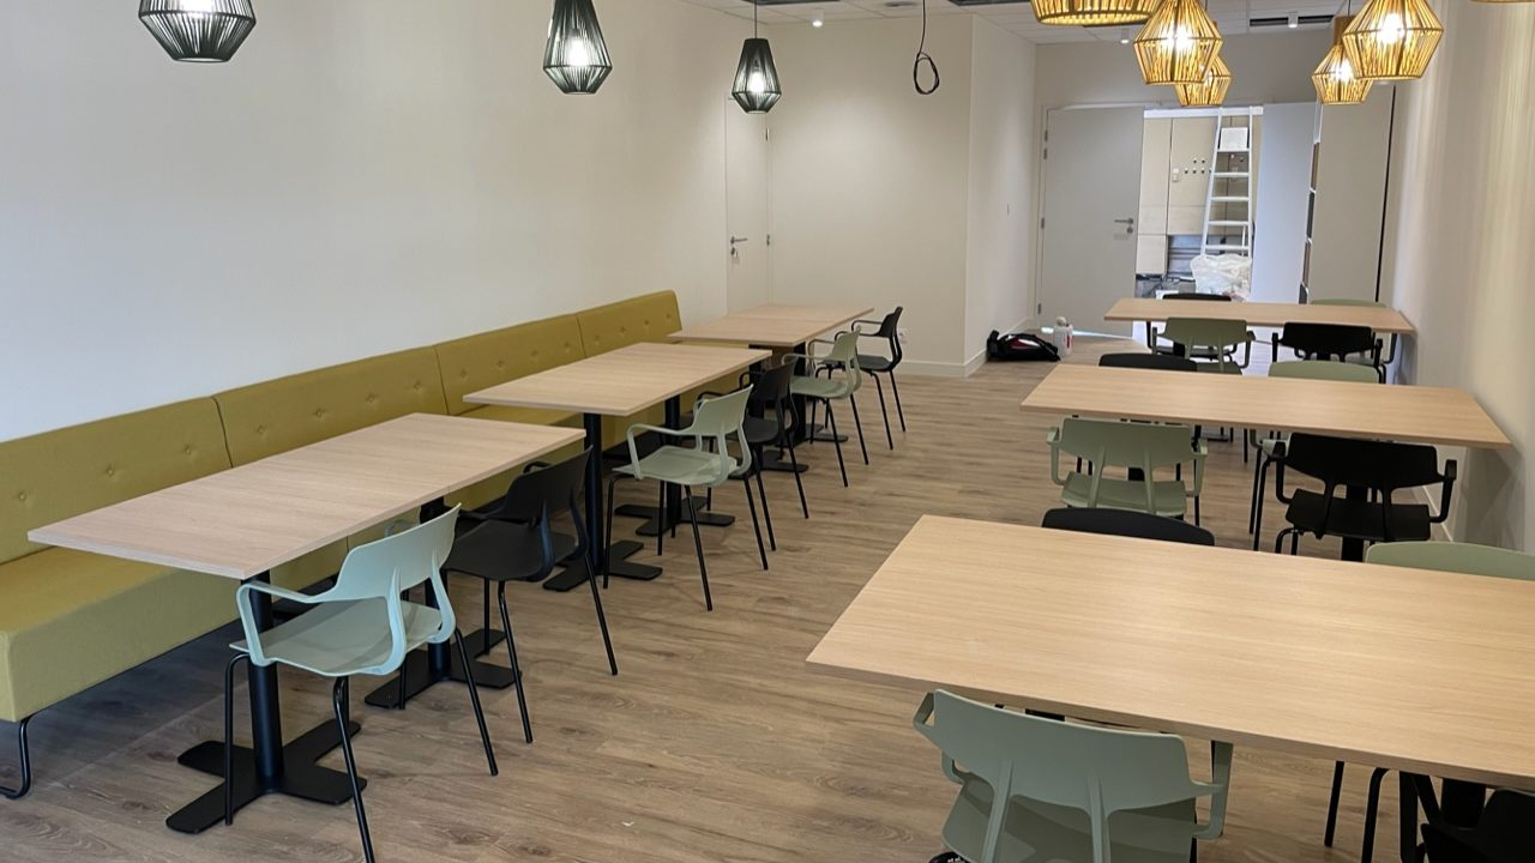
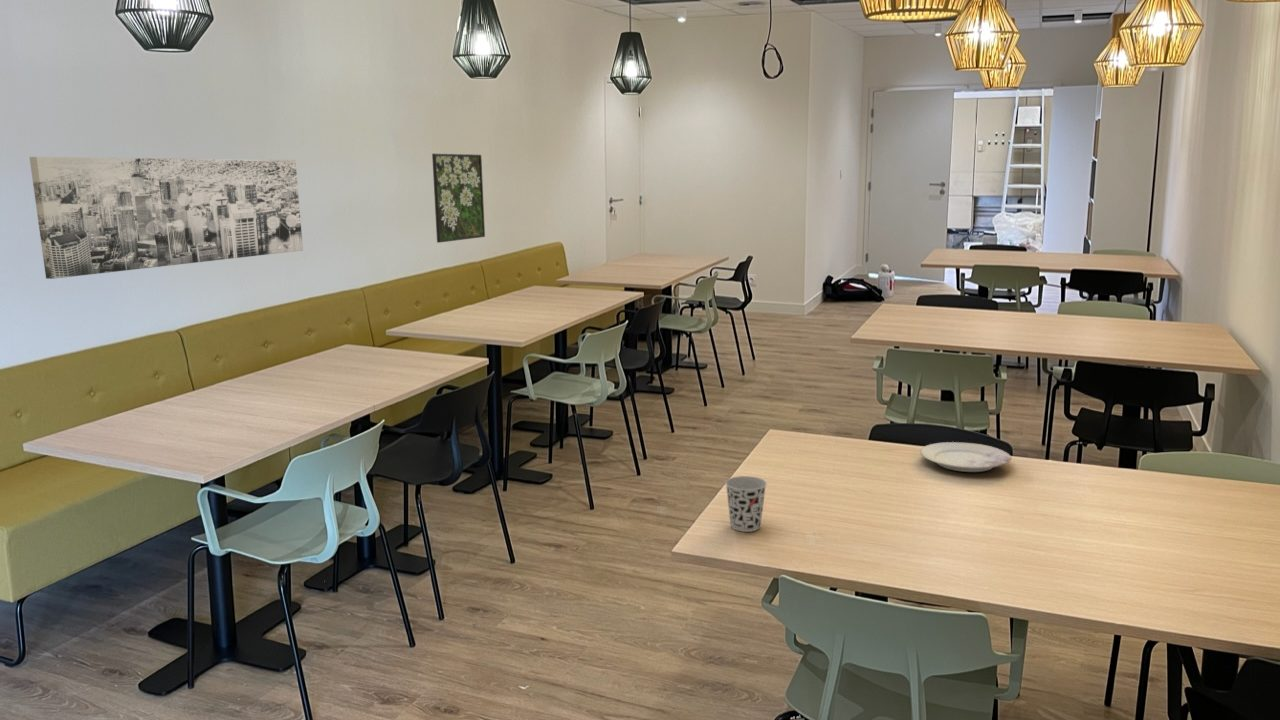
+ plate [919,441,1012,473]
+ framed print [431,153,486,244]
+ cup [724,475,768,533]
+ wall art [29,156,304,280]
